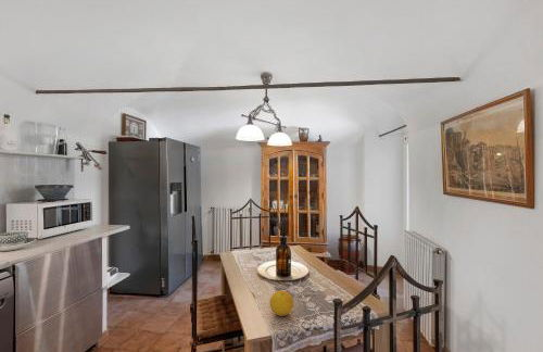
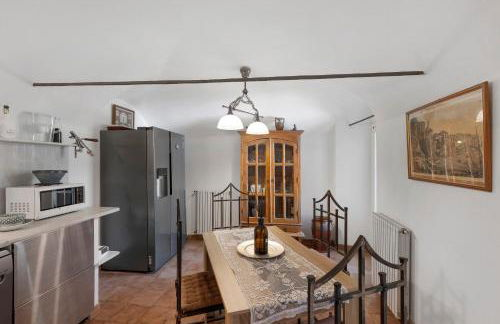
- fruit [269,289,294,317]
